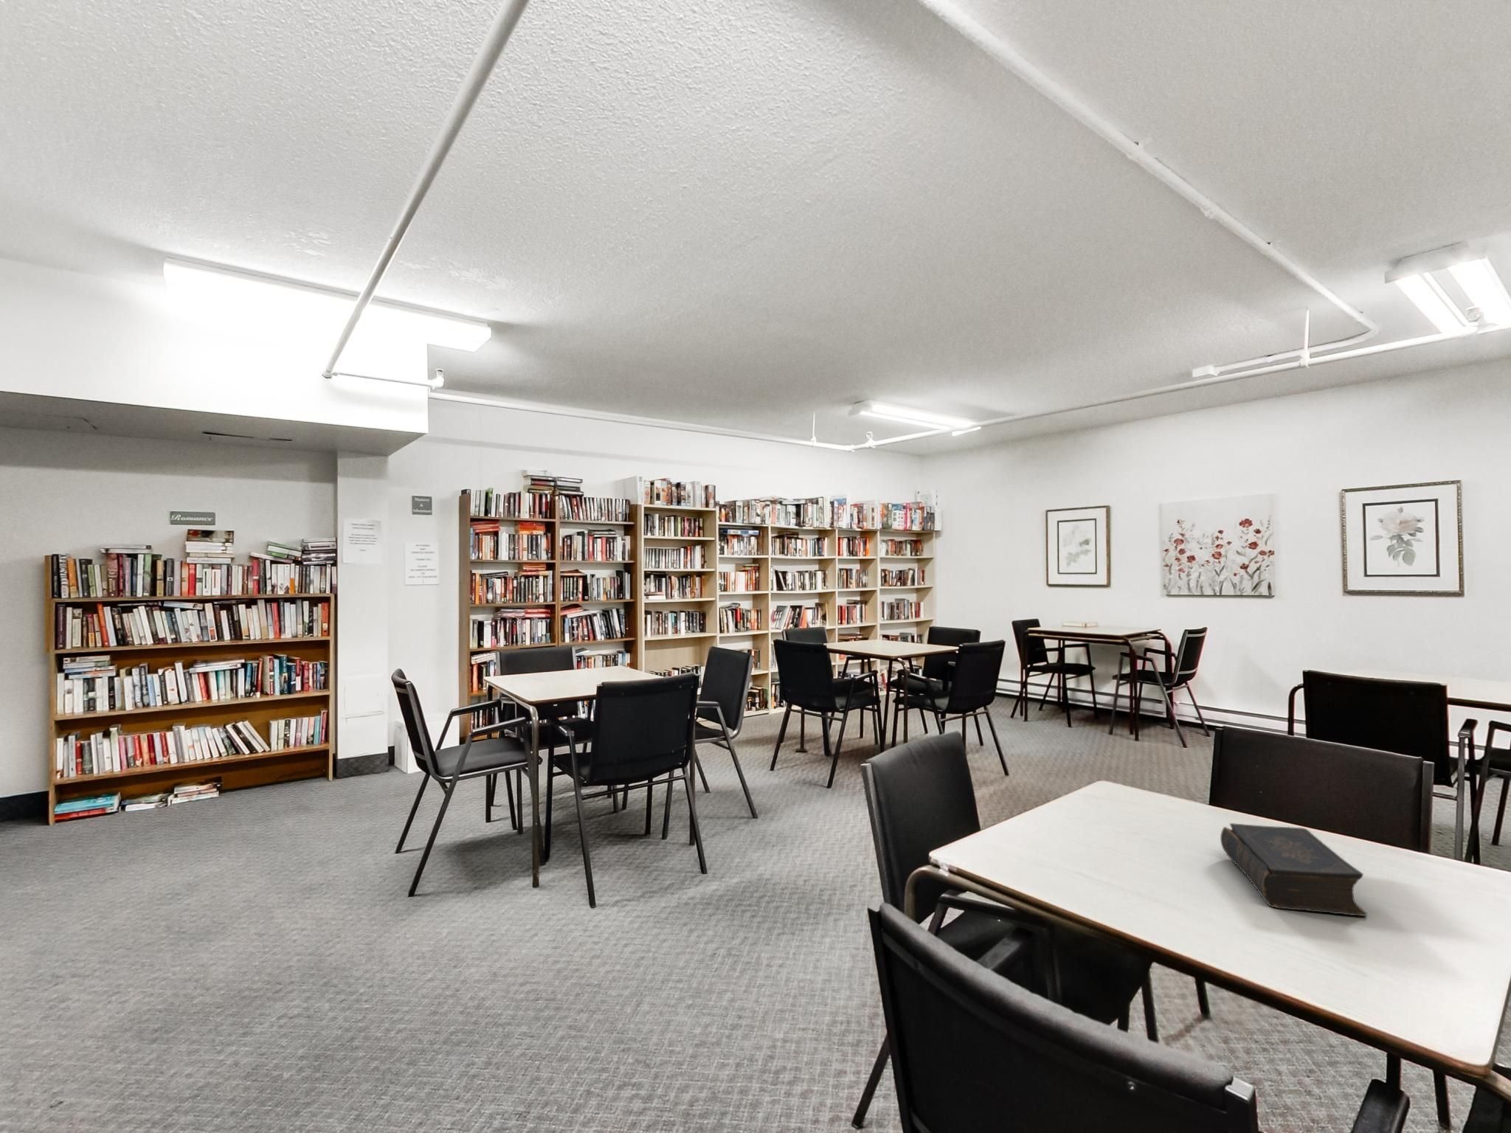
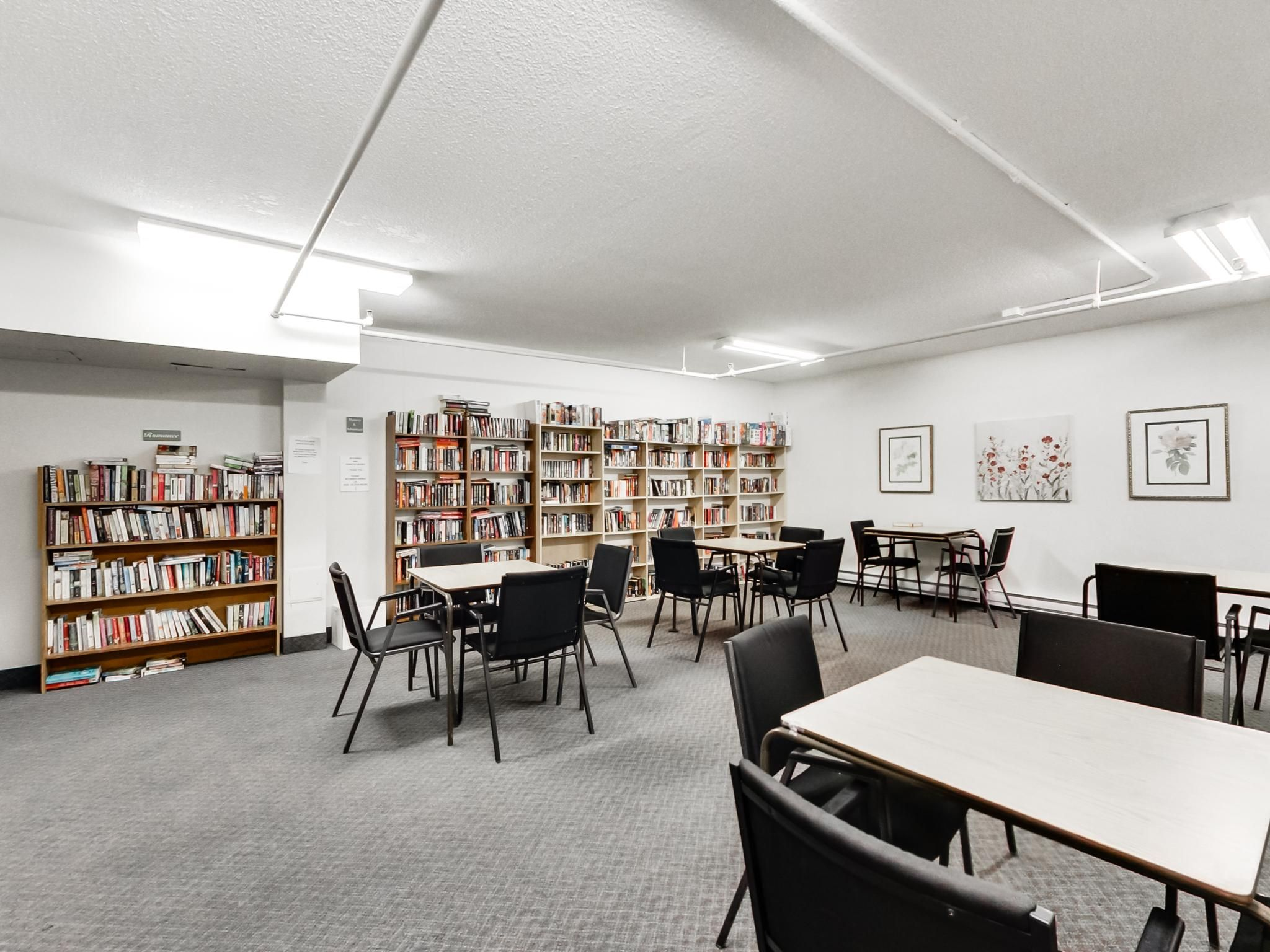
- book [1220,822,1368,916]
